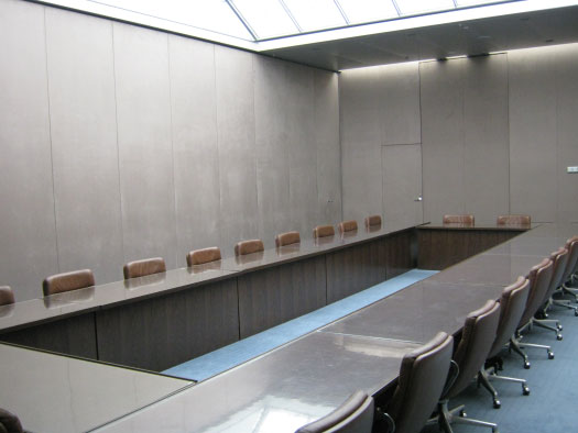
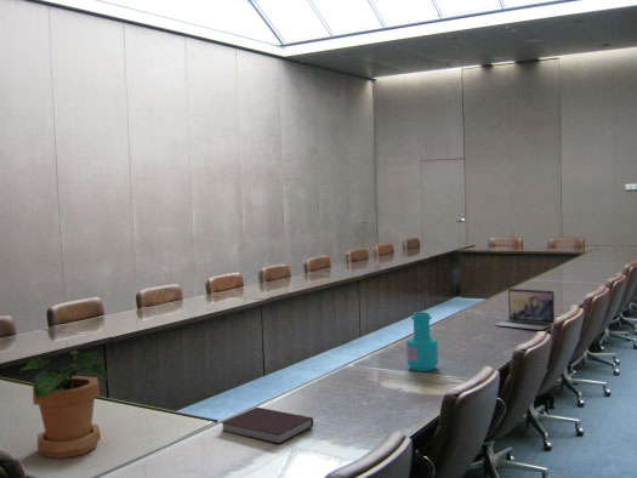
+ potted plant [18,349,108,460]
+ laptop [494,288,556,331]
+ notebook [220,406,314,445]
+ bottle [405,311,439,372]
